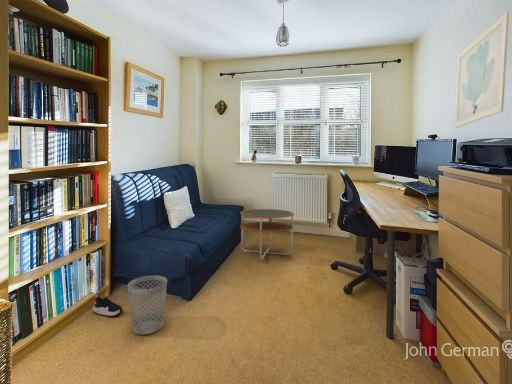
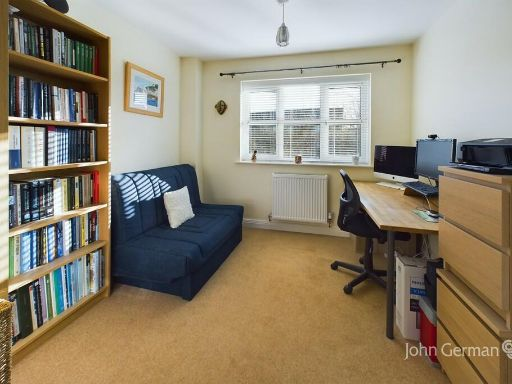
- wastebasket [127,275,168,335]
- shoe [92,294,124,317]
- side table [239,208,295,261]
- wall art [453,11,510,129]
